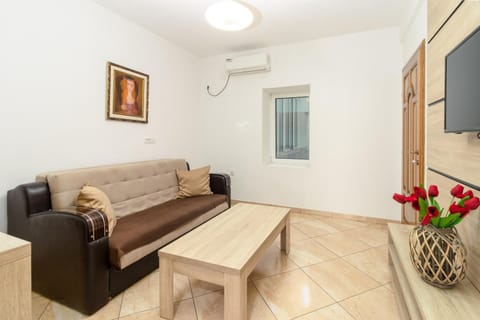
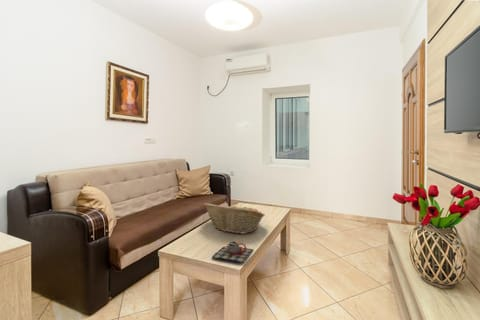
+ fruit basket [202,202,266,235]
+ teapot [211,240,254,264]
